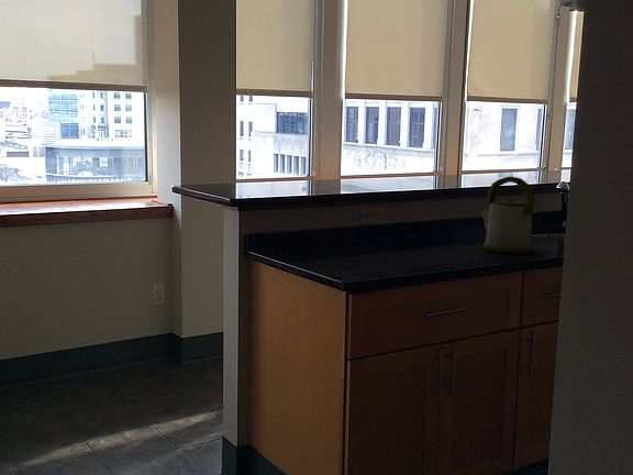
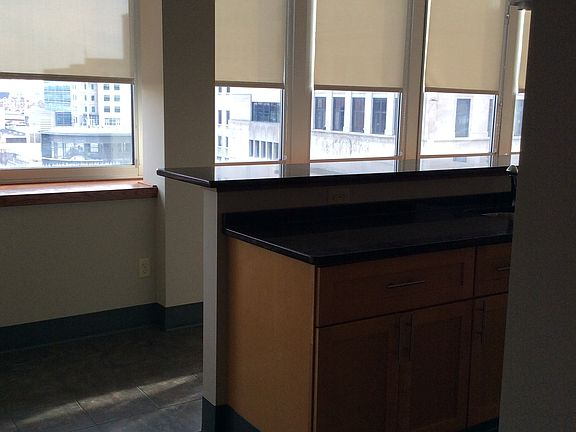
- kettle [480,176,536,254]
